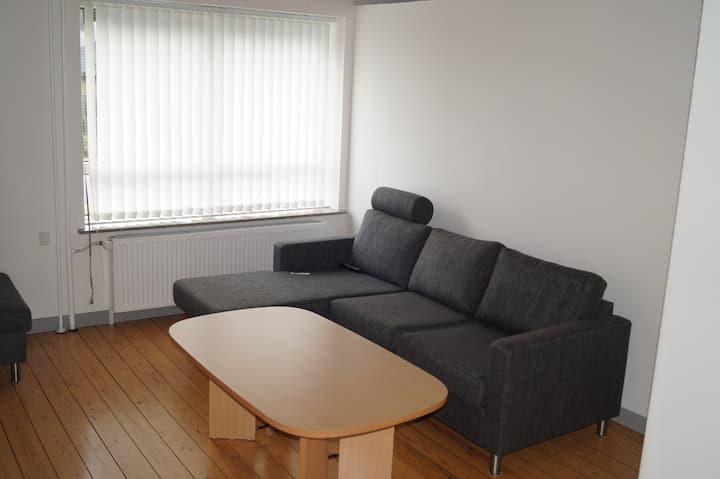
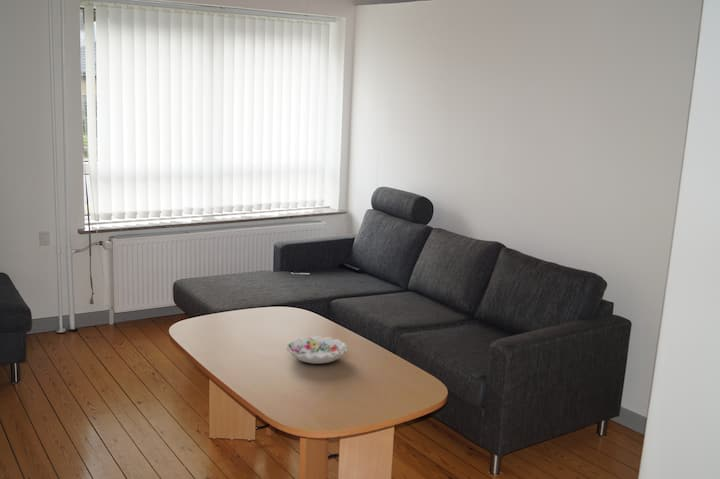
+ decorative bowl [285,335,348,365]
